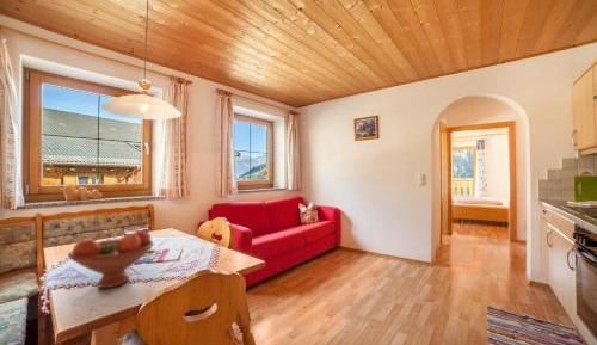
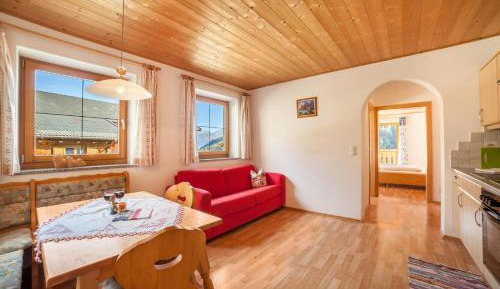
- fruit bowl [67,229,155,289]
